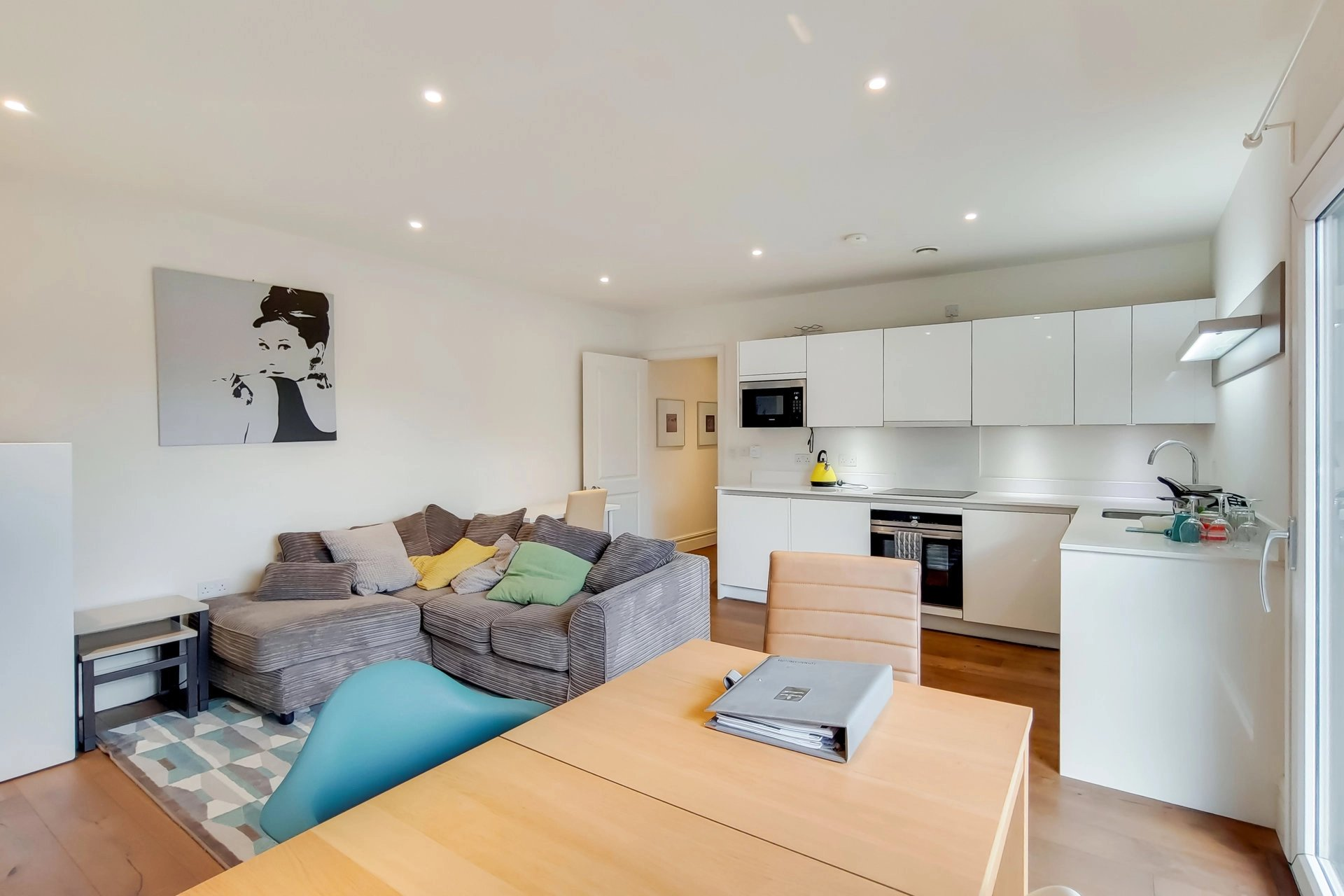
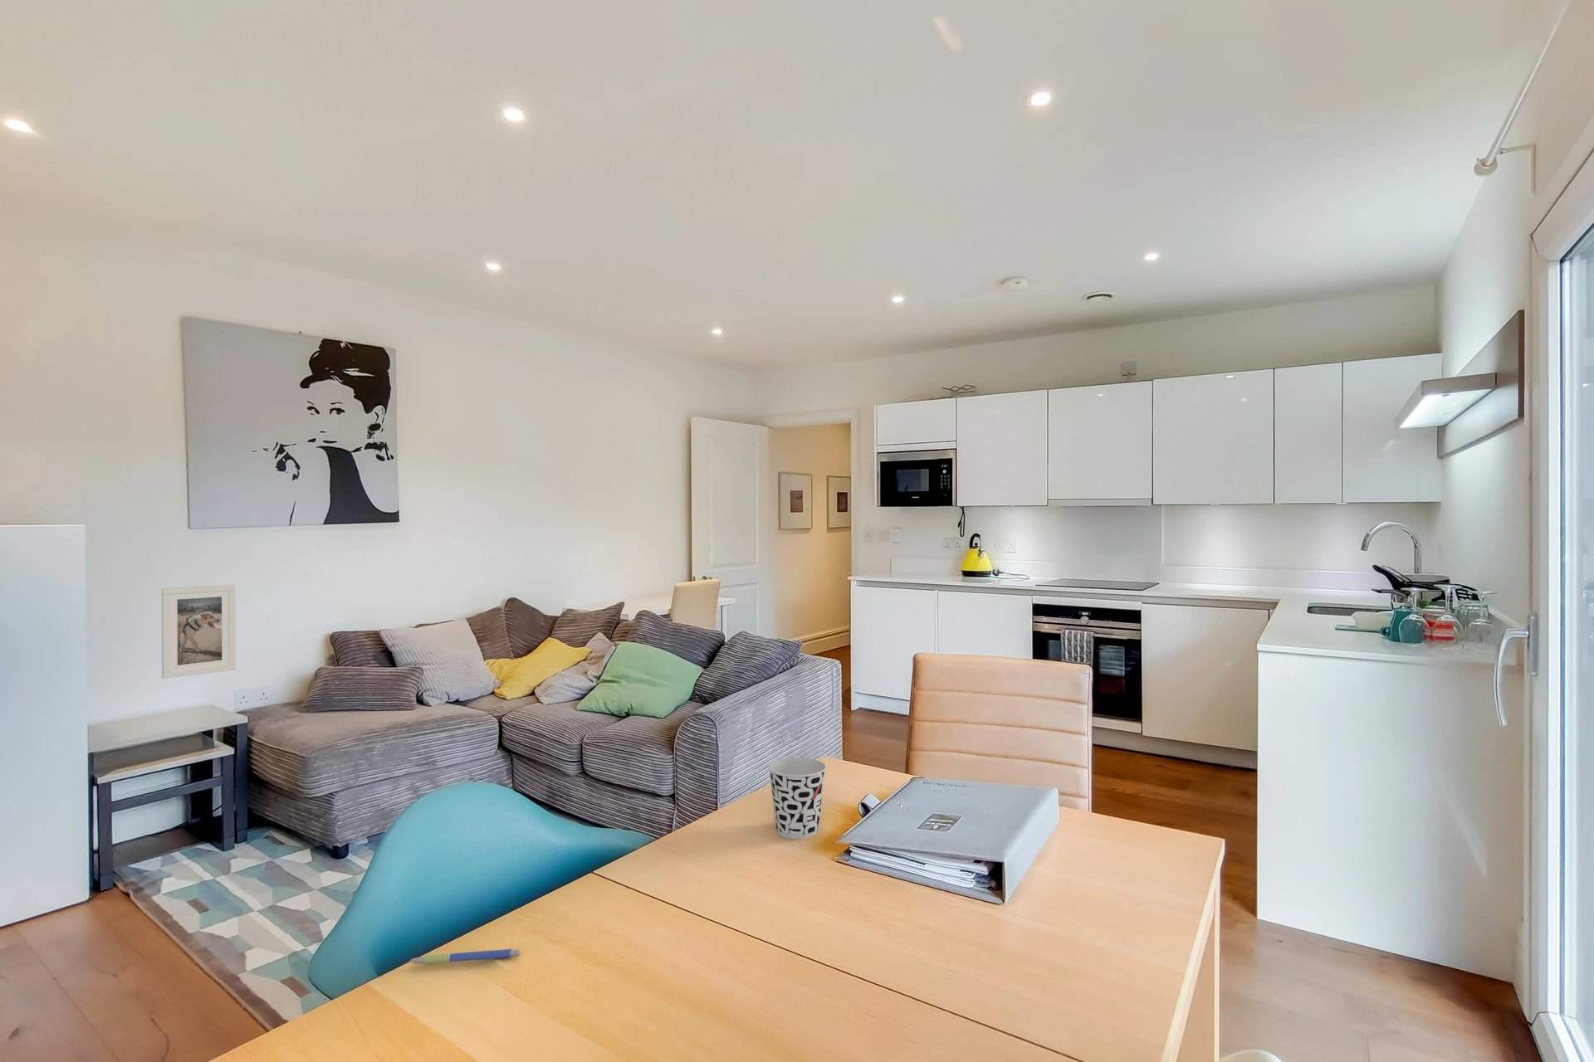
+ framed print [161,584,237,679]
+ cup [767,756,827,839]
+ pen [408,948,521,965]
